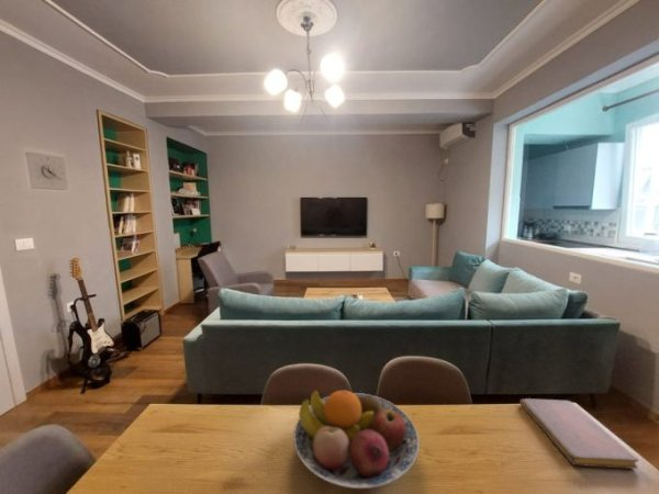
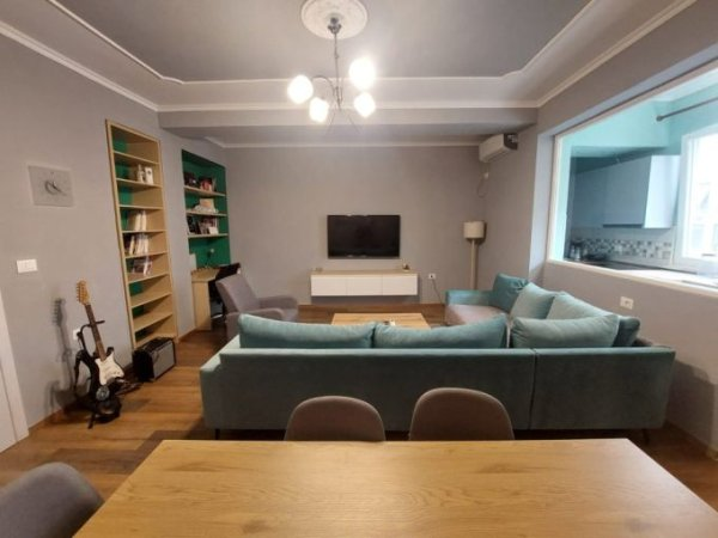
- notebook [518,397,639,470]
- fruit bowl [292,390,421,490]
